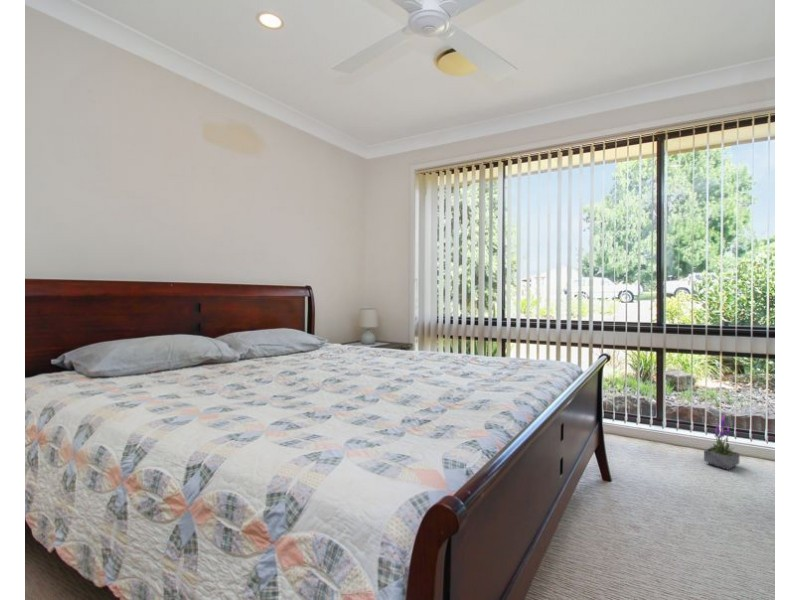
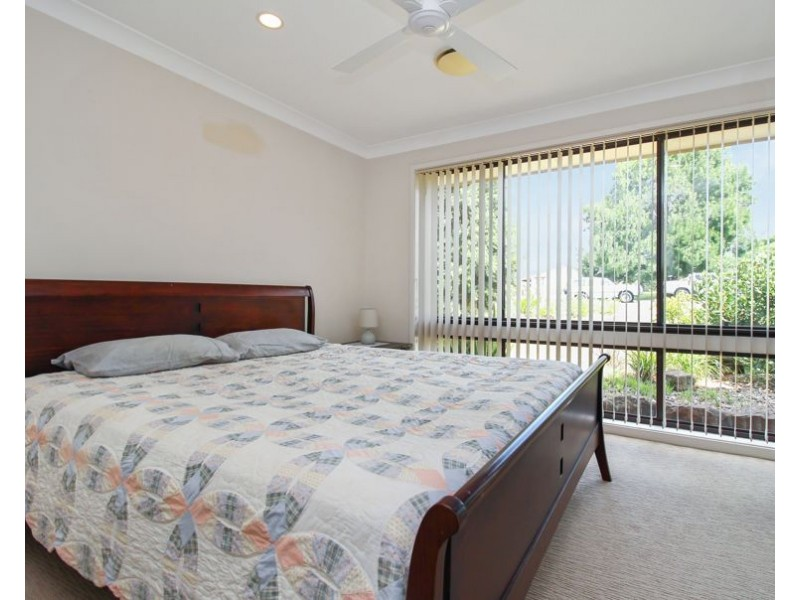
- potted plant [703,415,741,470]
